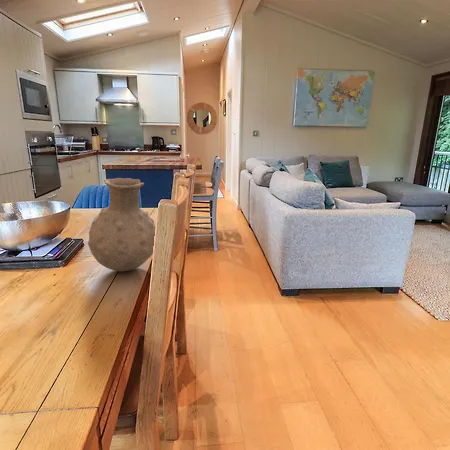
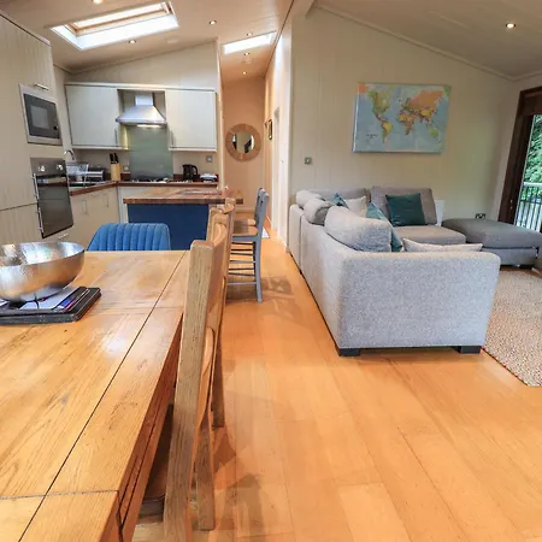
- vase [87,177,157,272]
